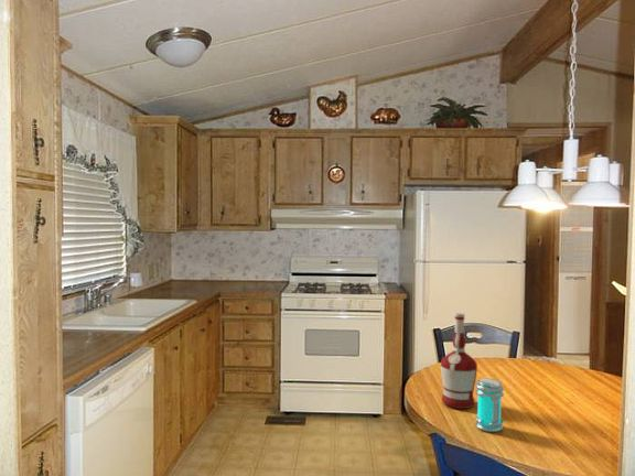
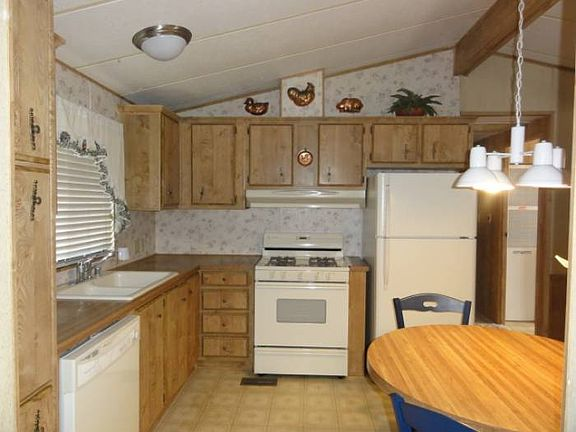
- jar [474,377,505,433]
- alcohol [440,312,478,410]
